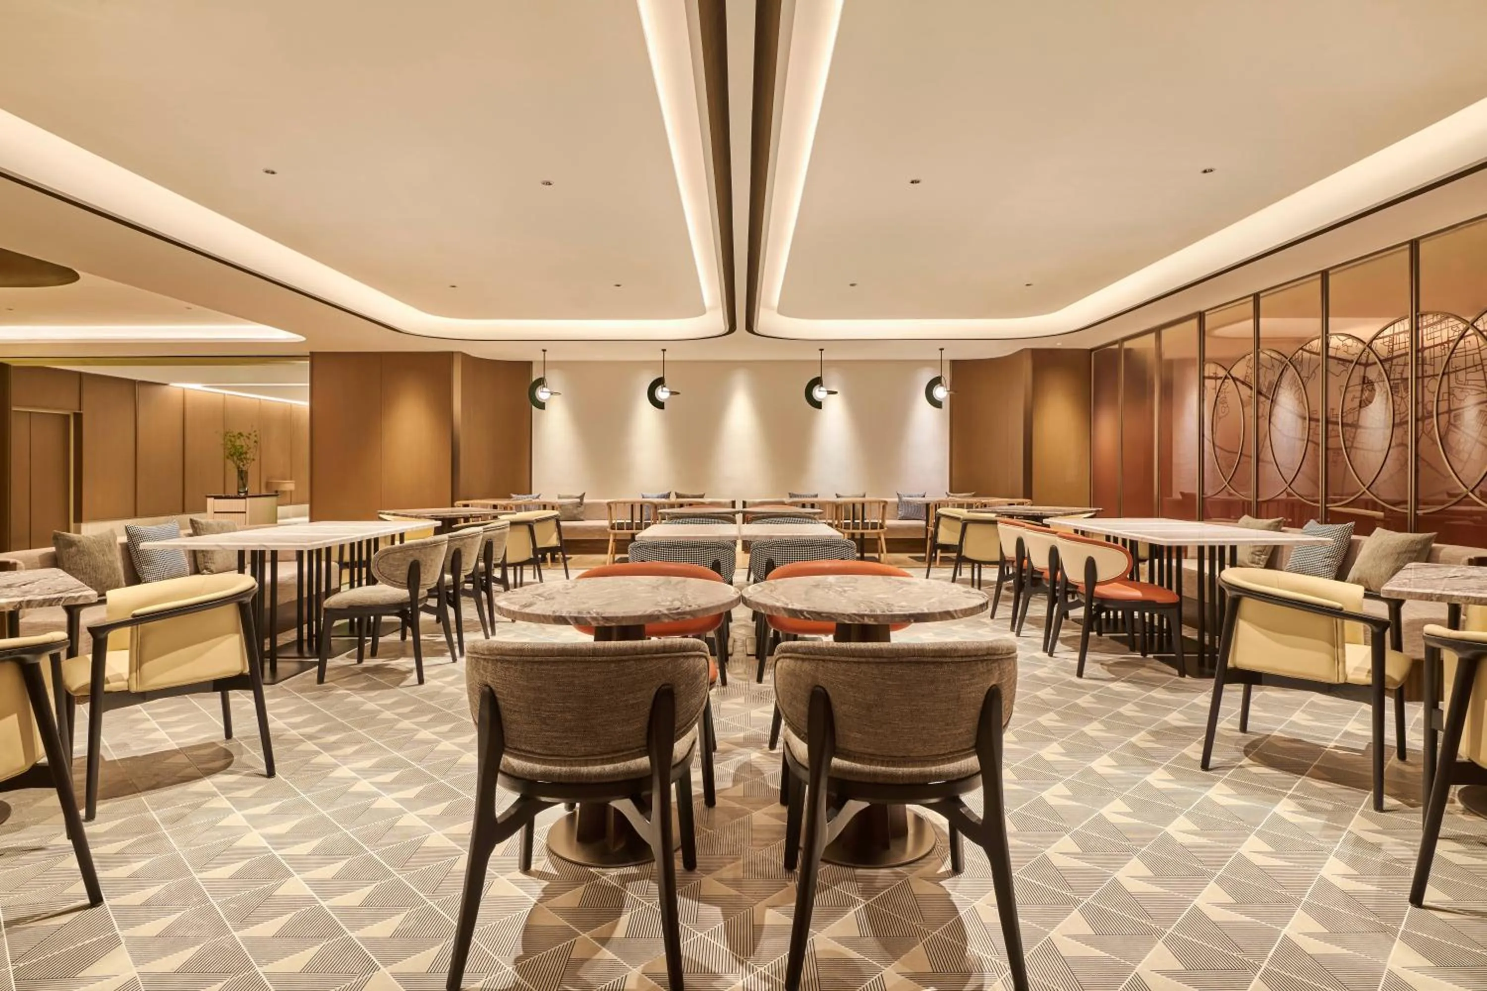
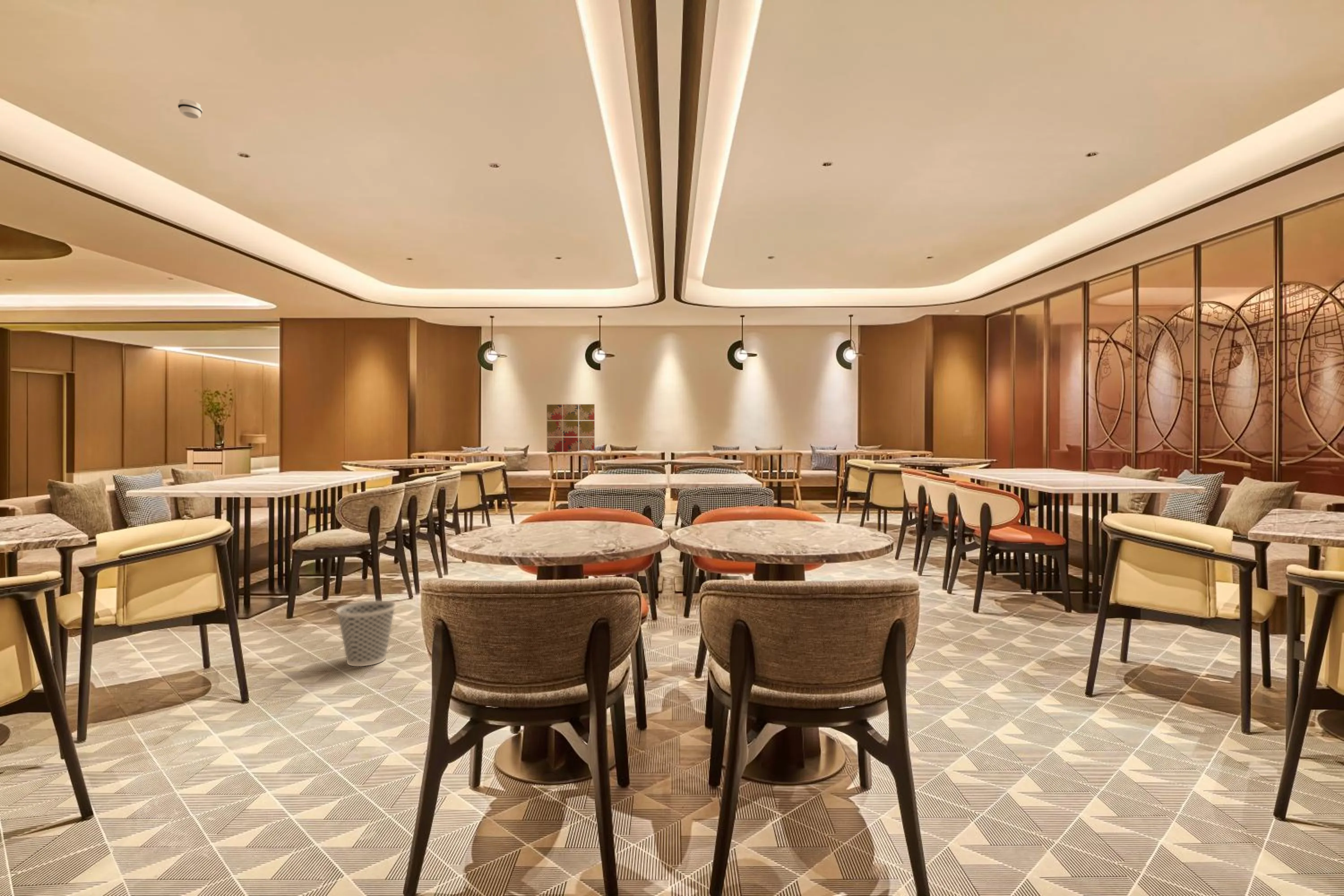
+ smoke detector [177,99,203,119]
+ wall art [546,404,595,453]
+ wastebasket [336,600,396,667]
